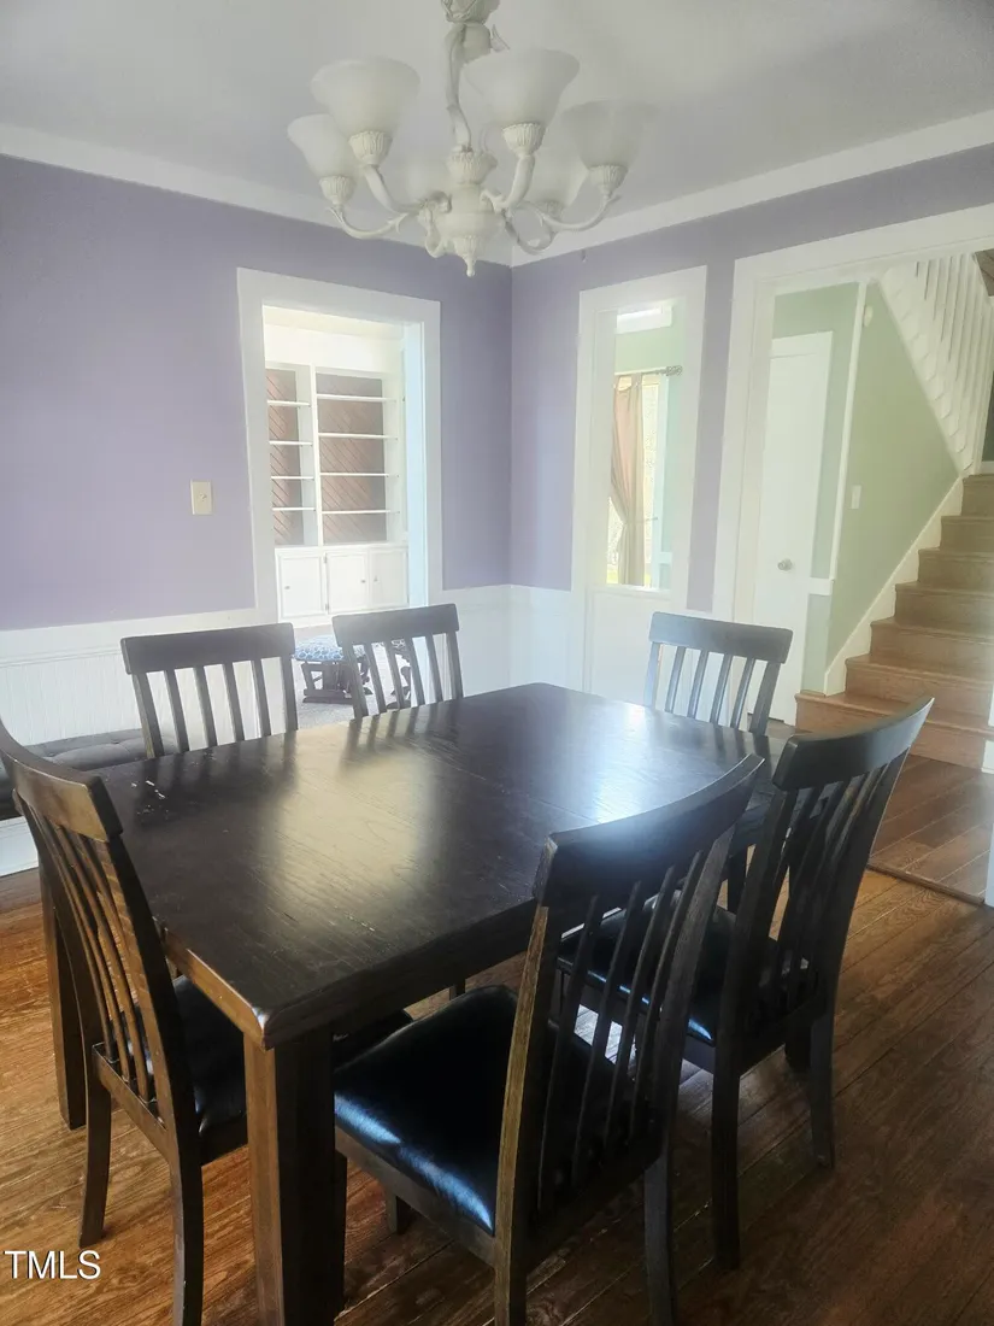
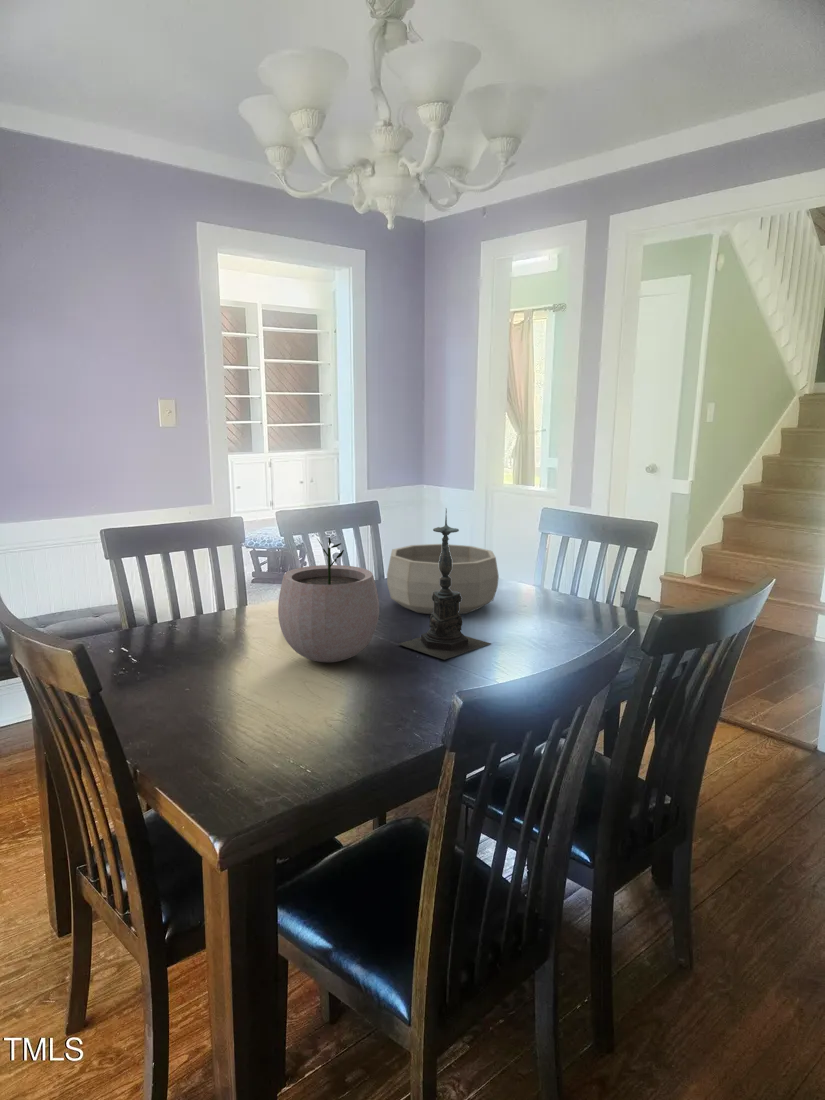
+ decorative bowl [386,543,500,615]
+ candle holder [397,507,492,661]
+ plant pot [277,536,380,663]
